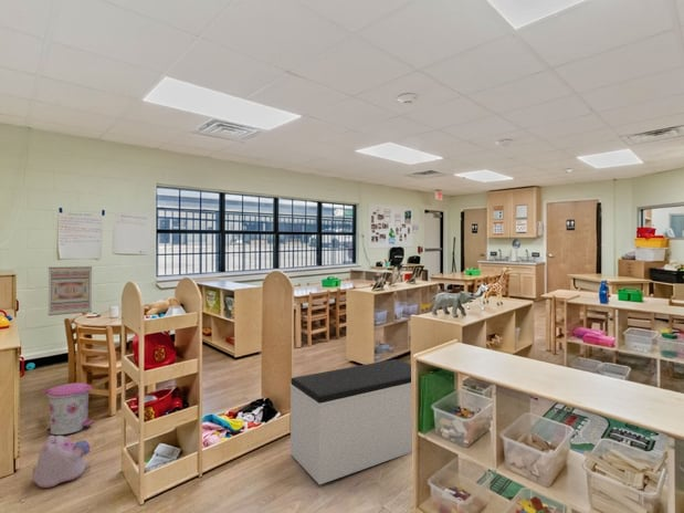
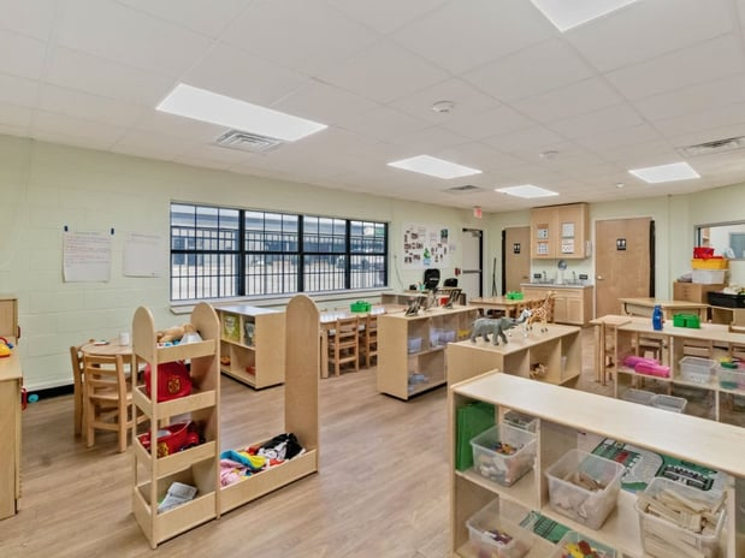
- wall art [48,265,93,316]
- plush toy [31,435,92,489]
- trash can [42,381,95,436]
- bench [290,358,413,485]
